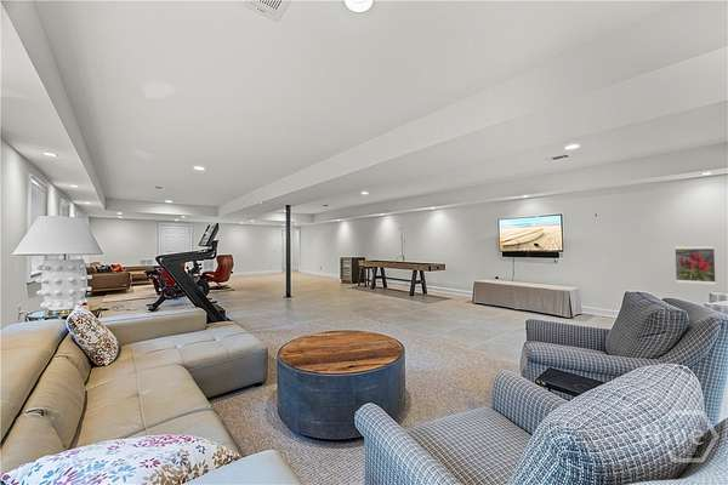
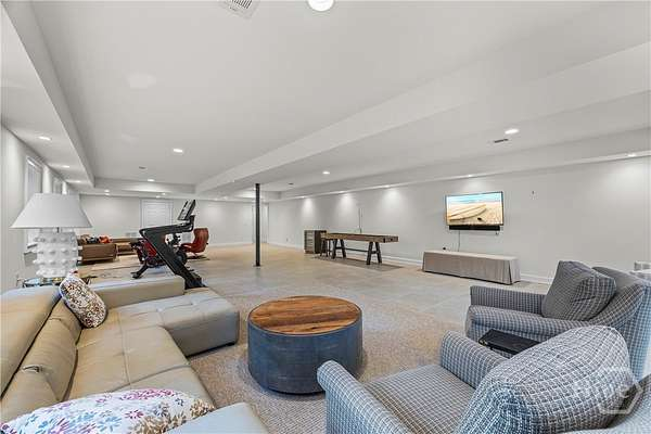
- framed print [673,245,717,286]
